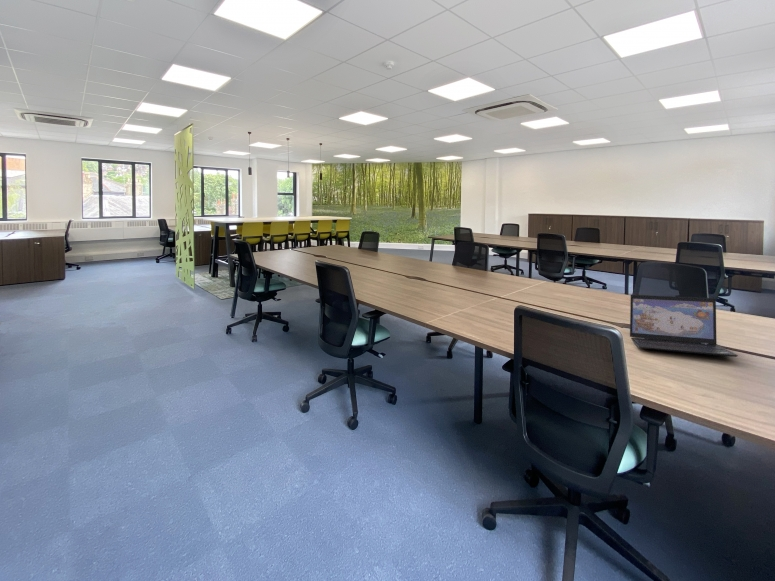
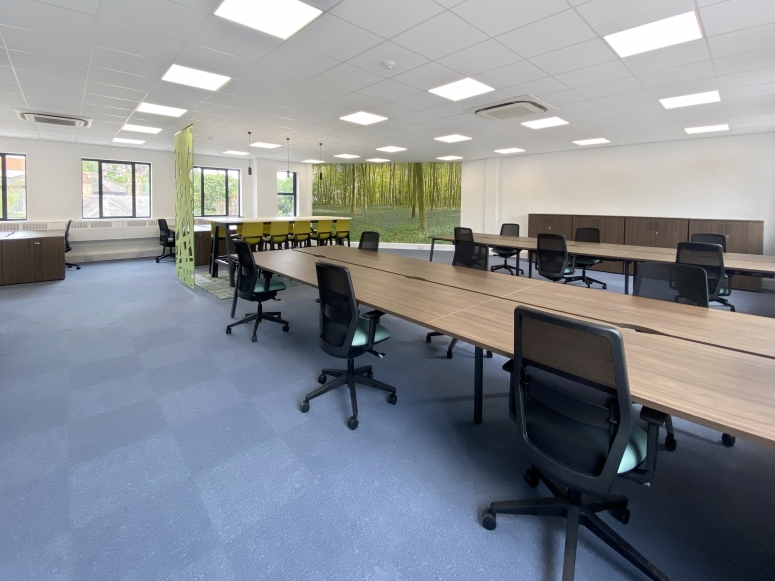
- laptop [629,294,739,358]
